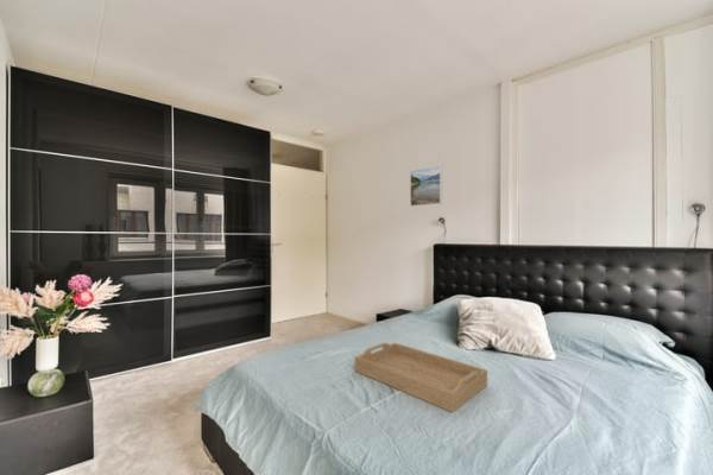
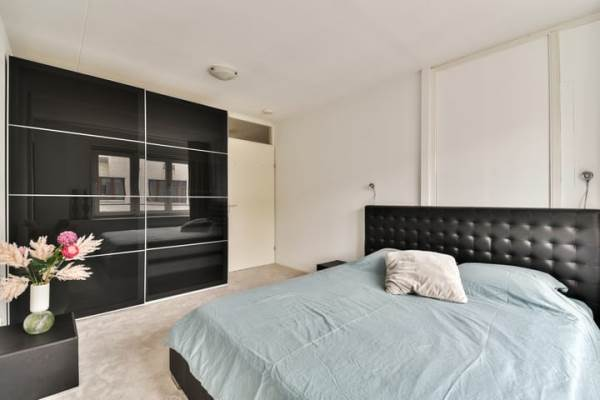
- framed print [409,164,443,208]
- serving tray [353,342,488,413]
